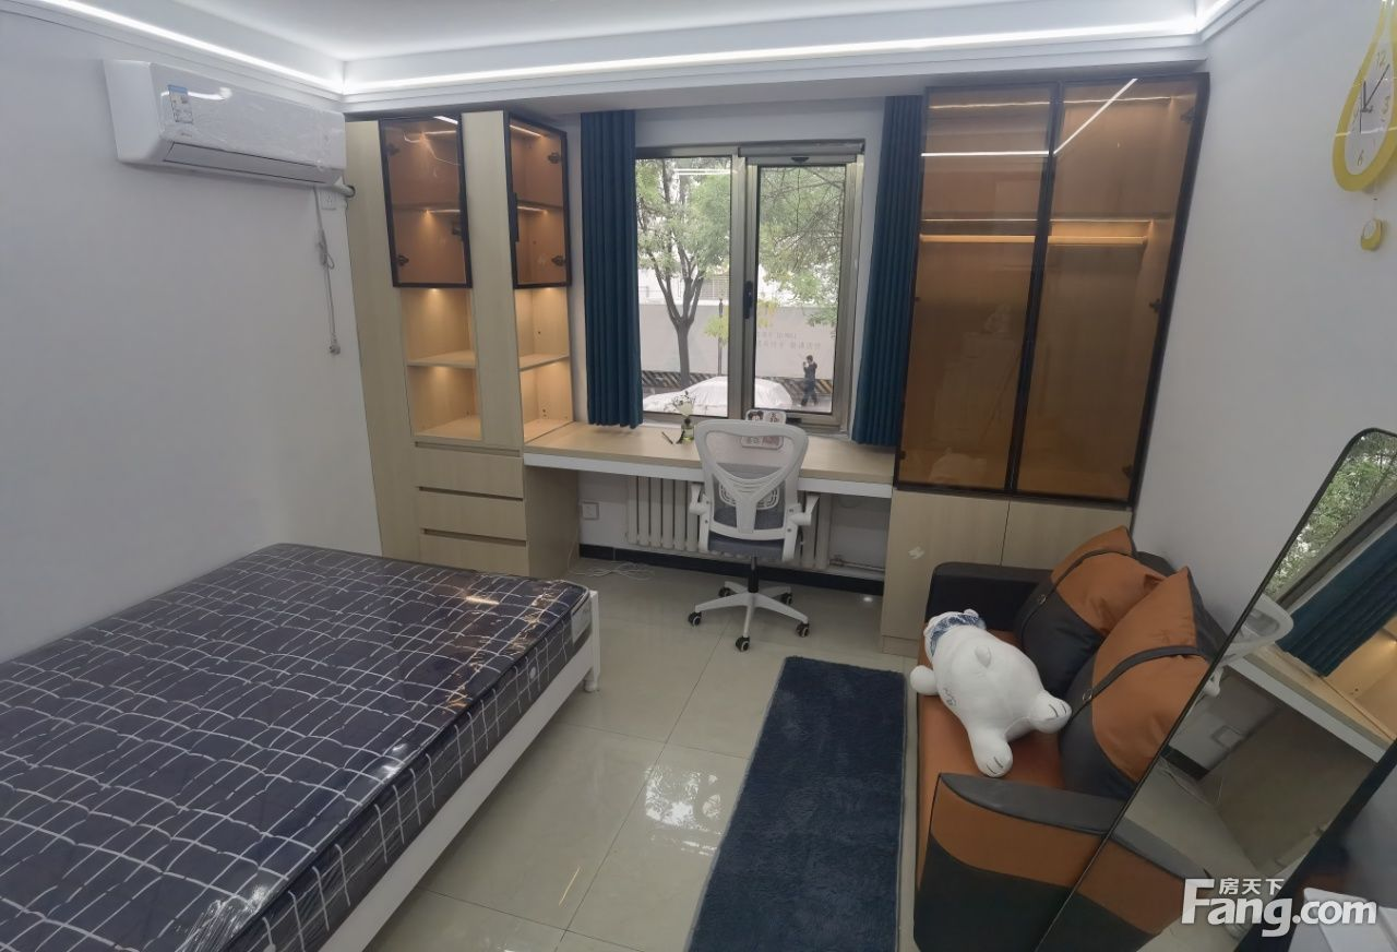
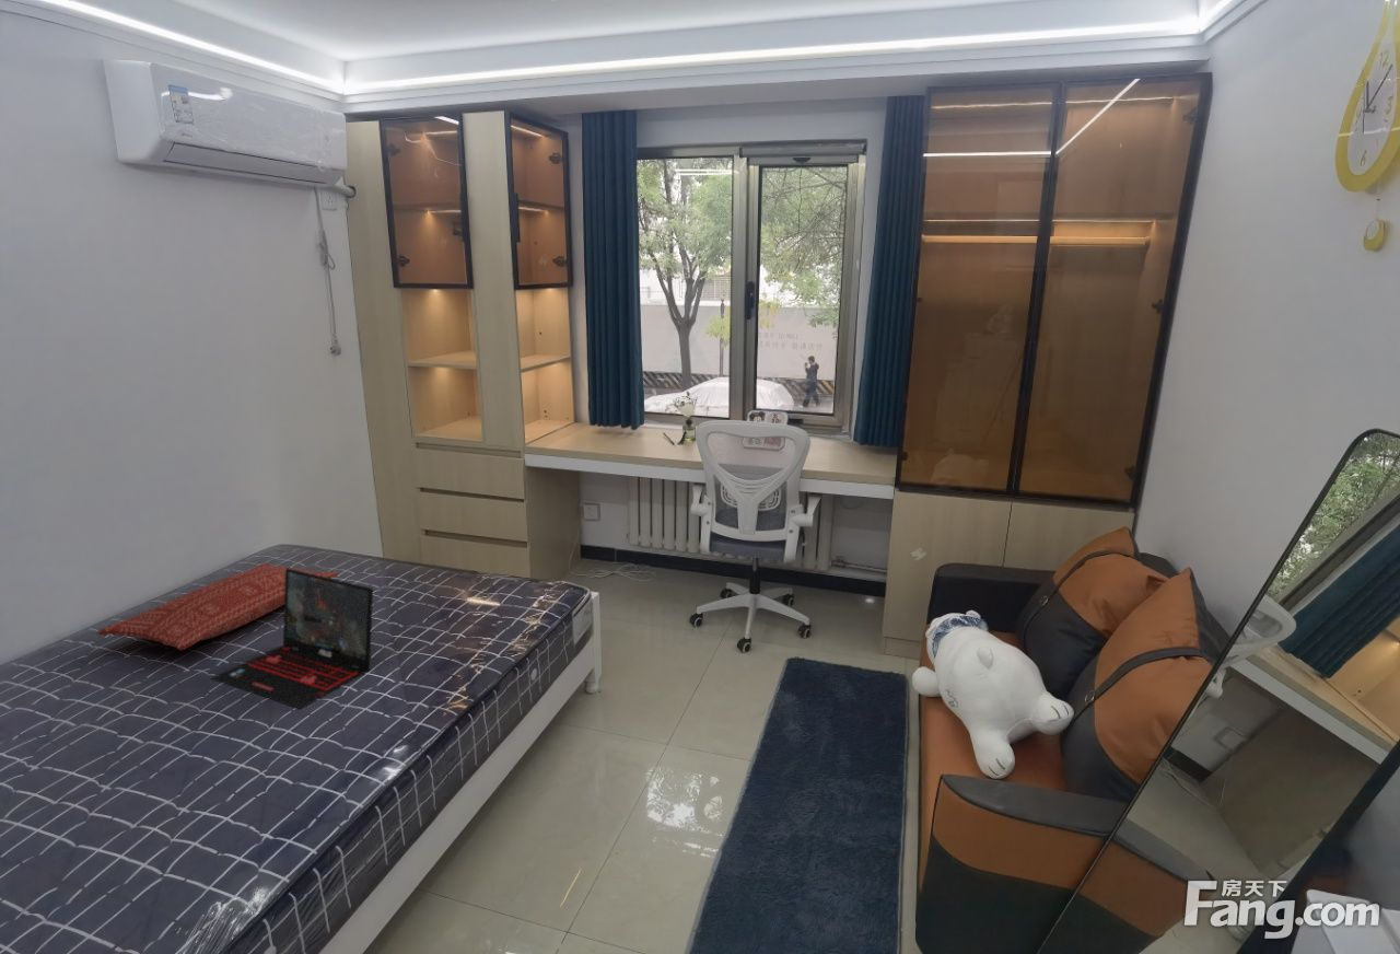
+ pillow [95,562,339,651]
+ laptop [210,567,374,710]
